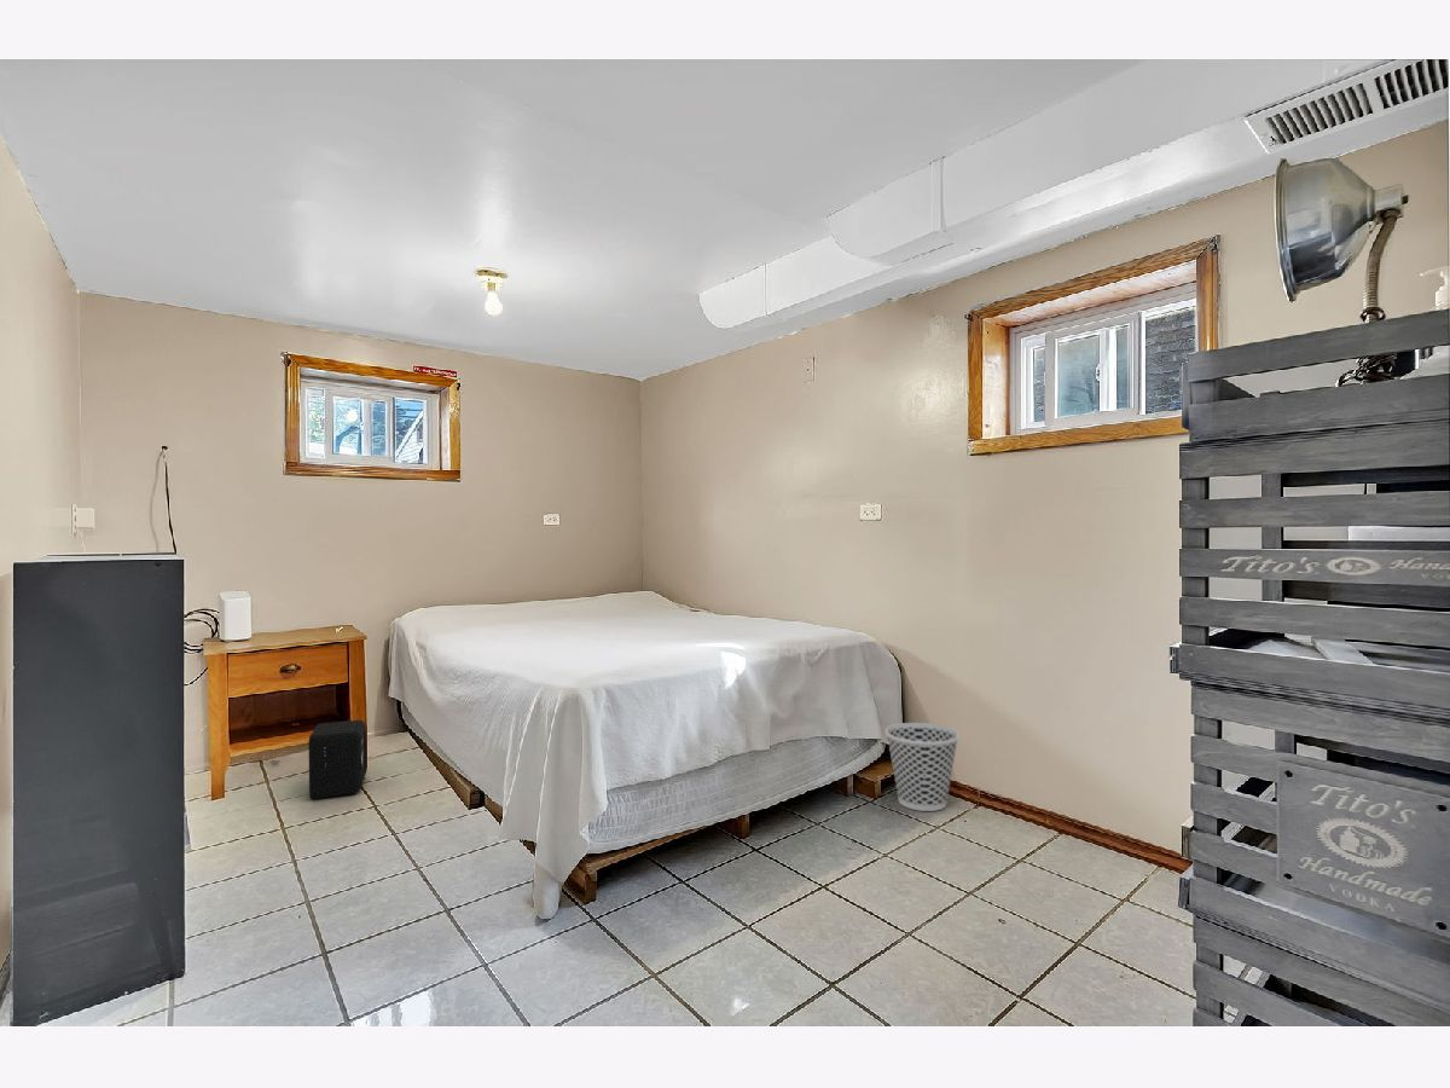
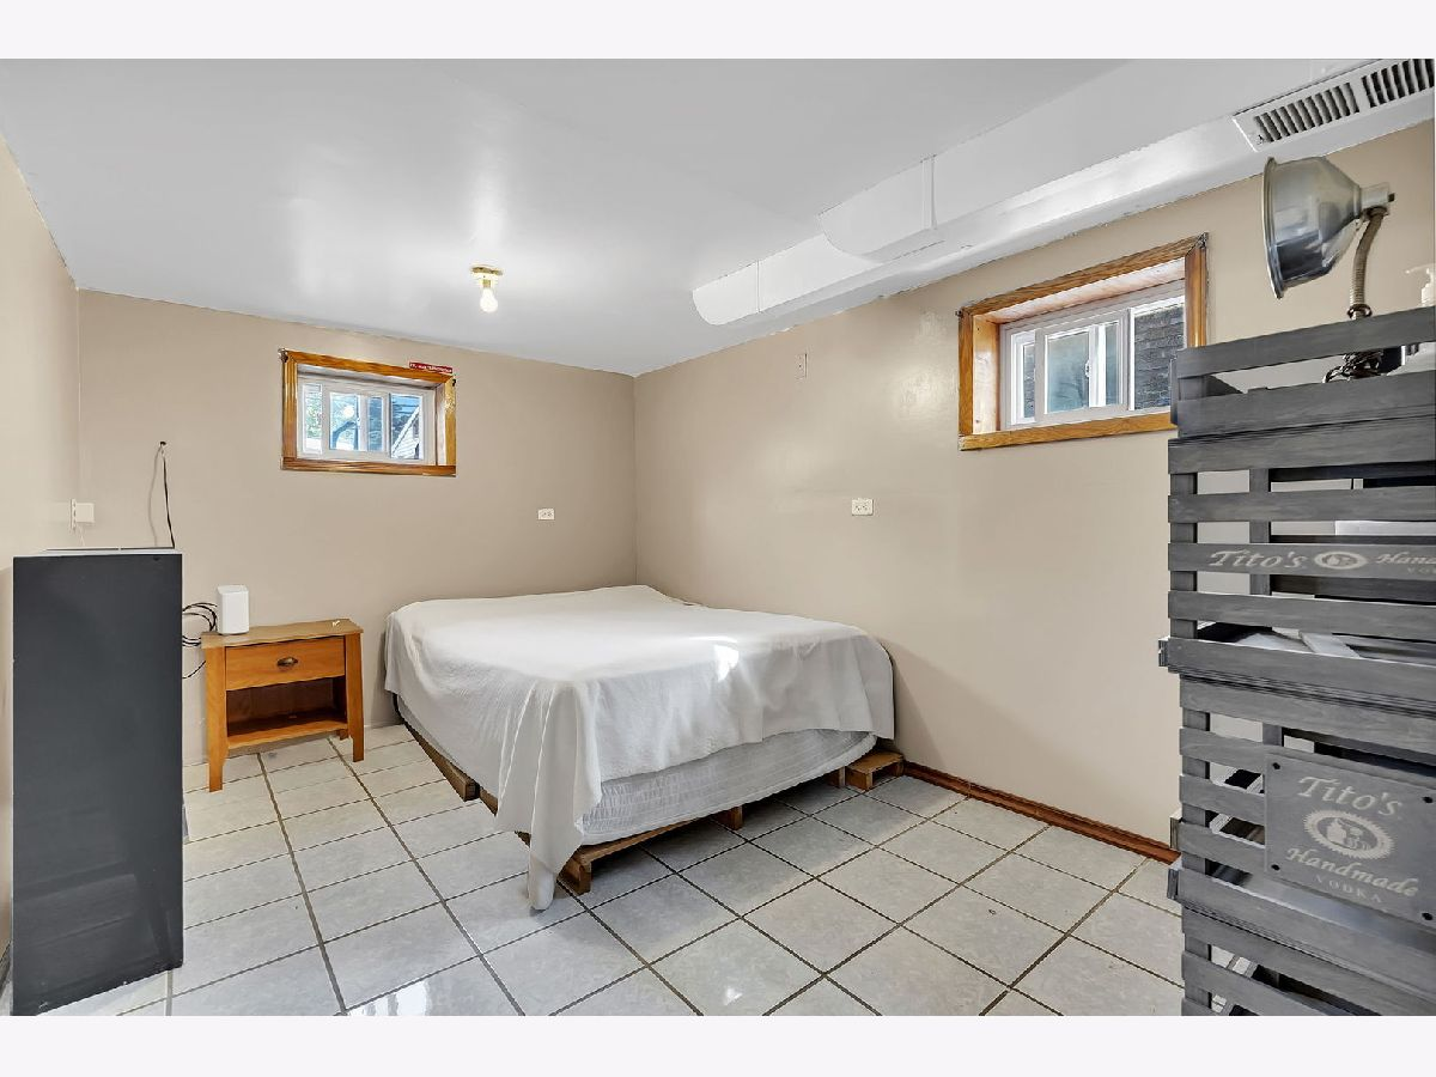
- wastebasket [884,722,961,812]
- air purifier [308,719,369,800]
